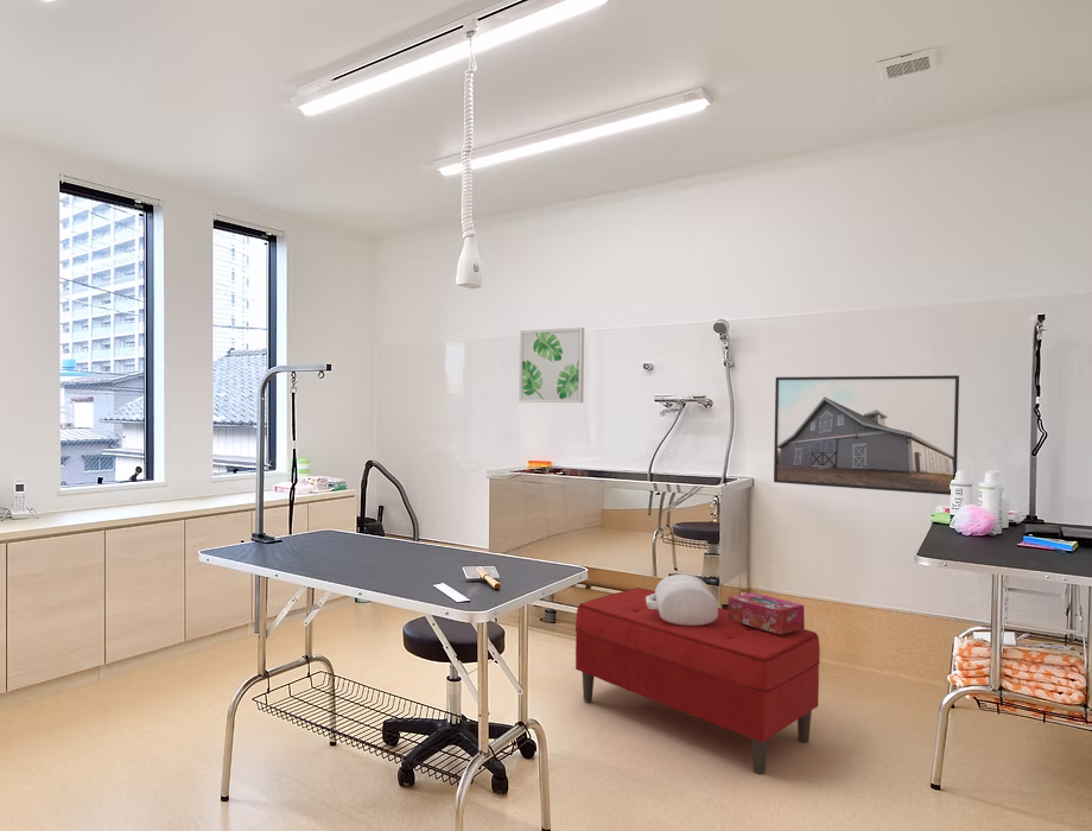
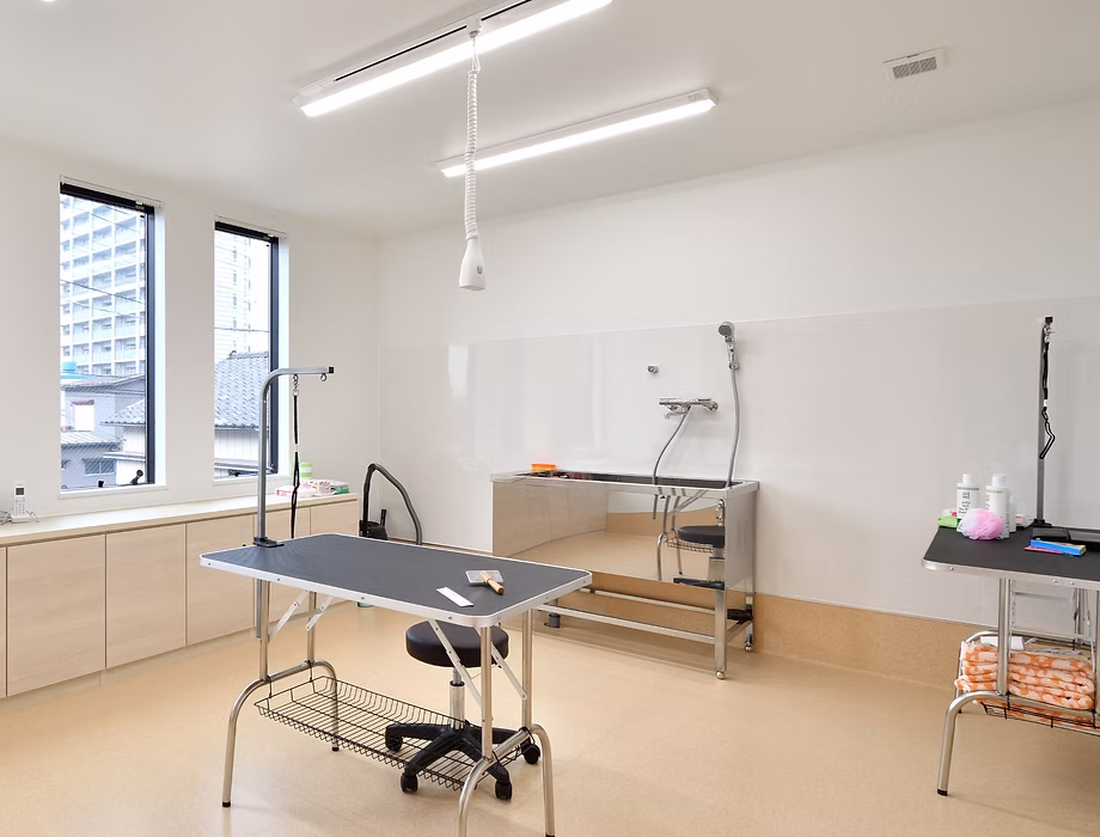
- wall art [518,326,585,404]
- tissue box [728,591,806,634]
- water jug [646,573,718,626]
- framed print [773,374,960,496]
- bench [574,586,821,775]
